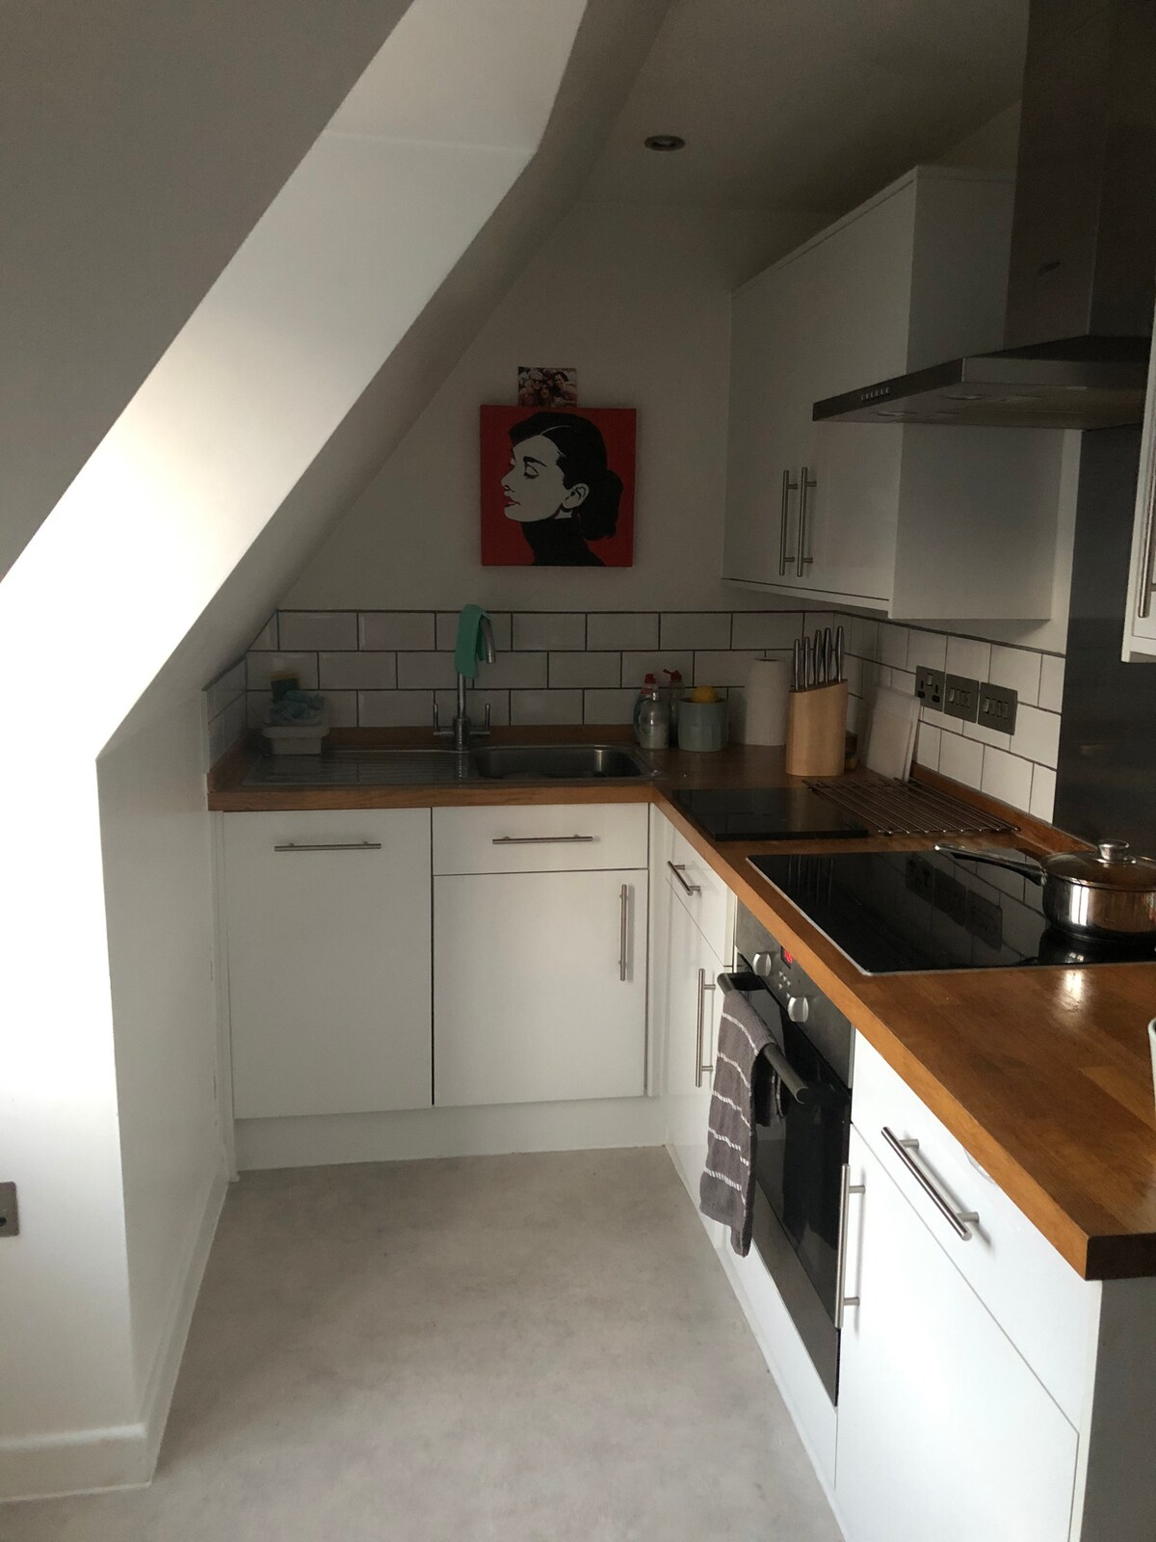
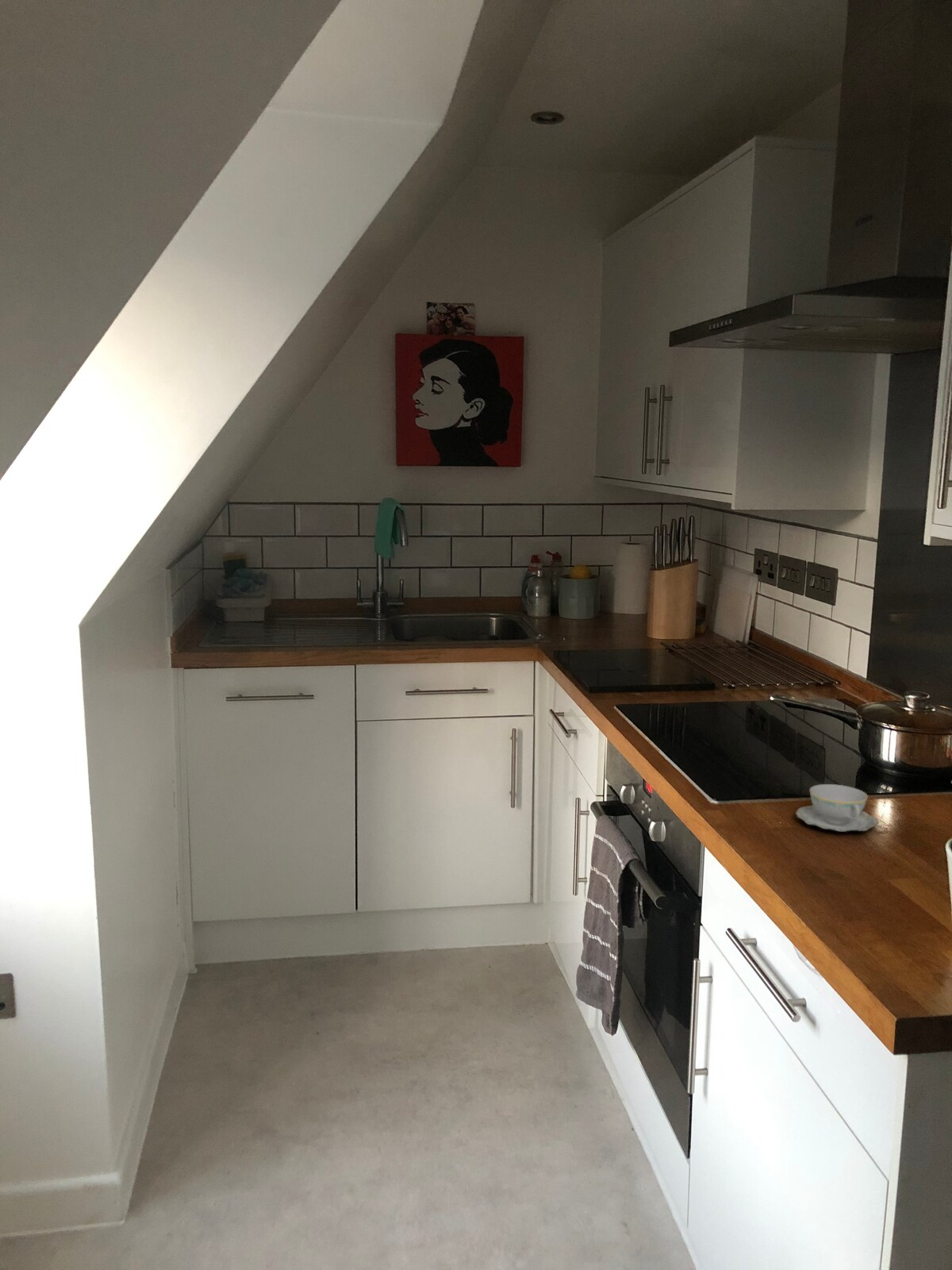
+ chinaware [795,783,880,833]
